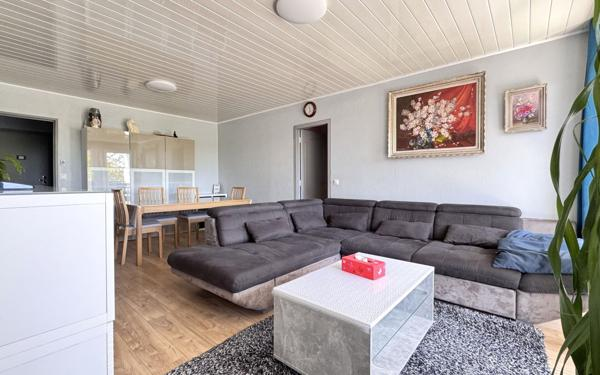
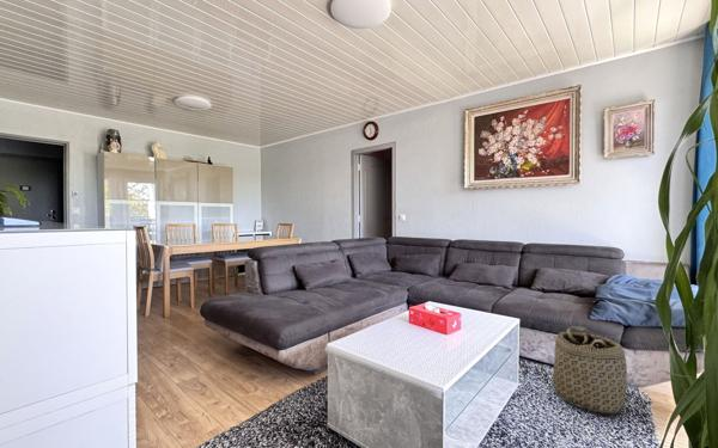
+ basket [552,325,628,416]
